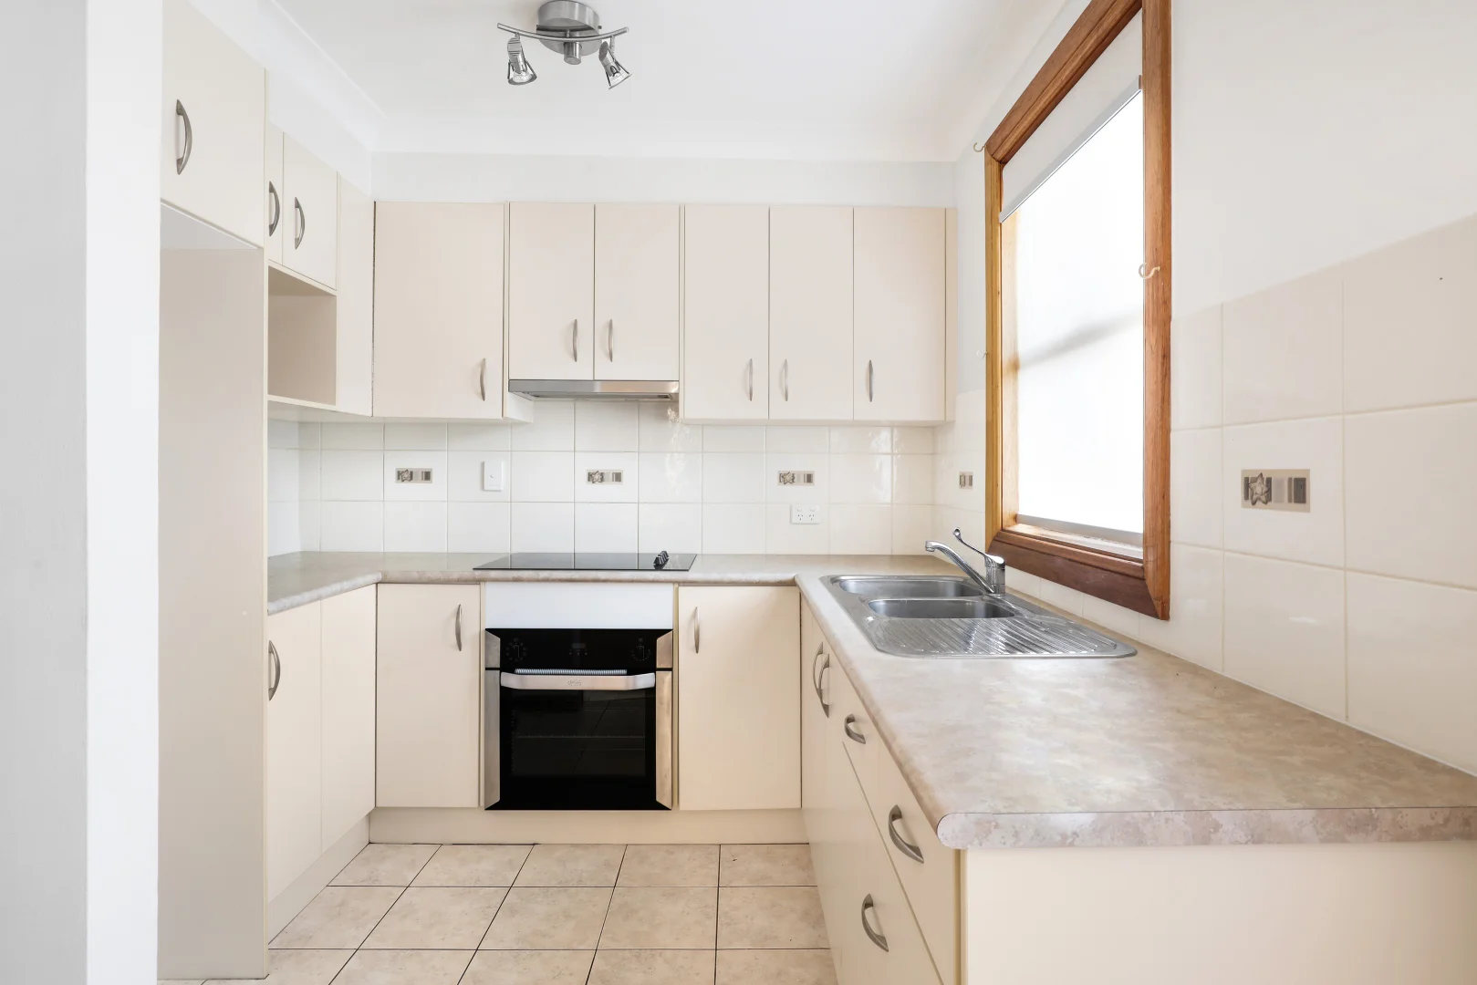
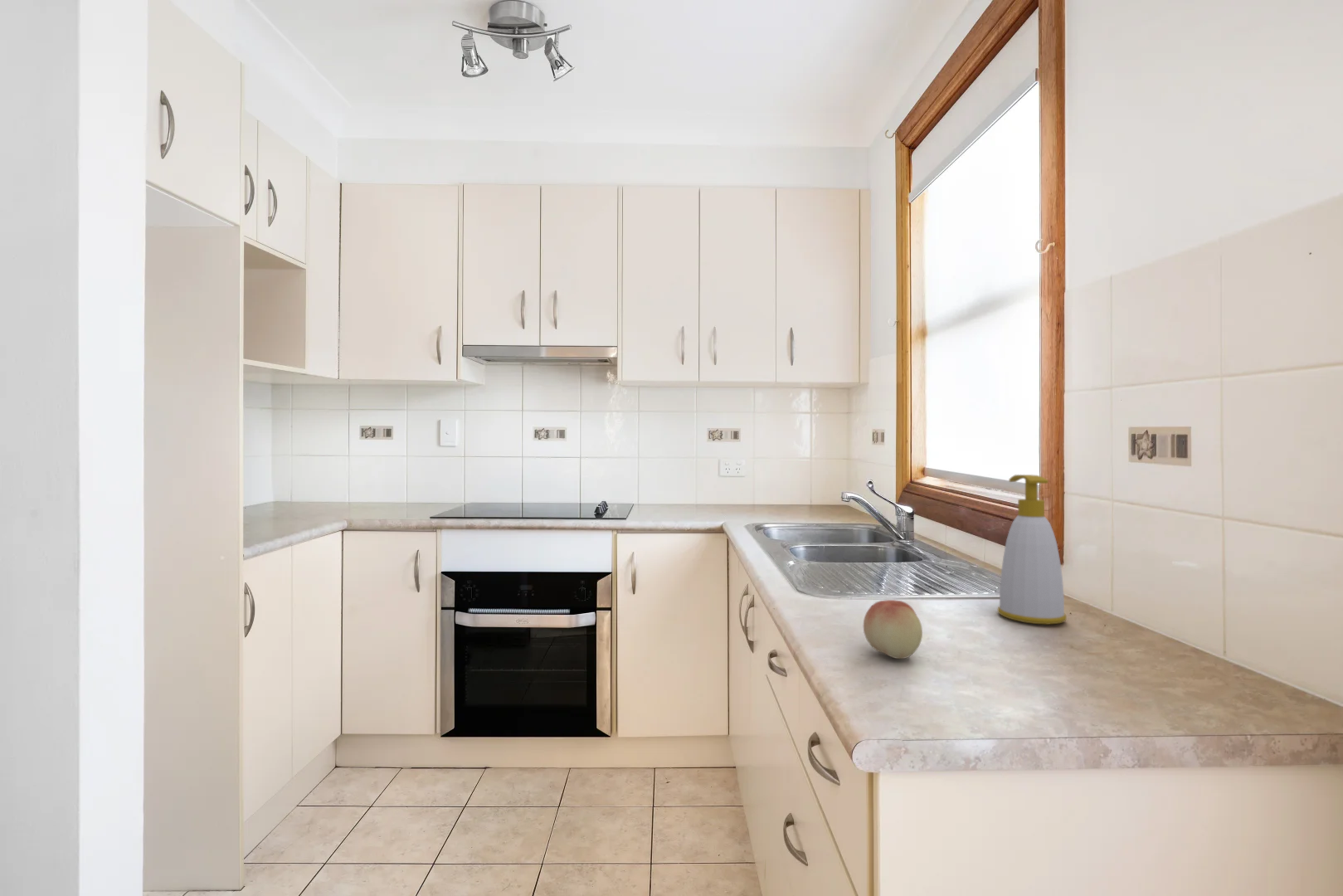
+ soap bottle [996,474,1068,626]
+ fruit [863,599,923,660]
